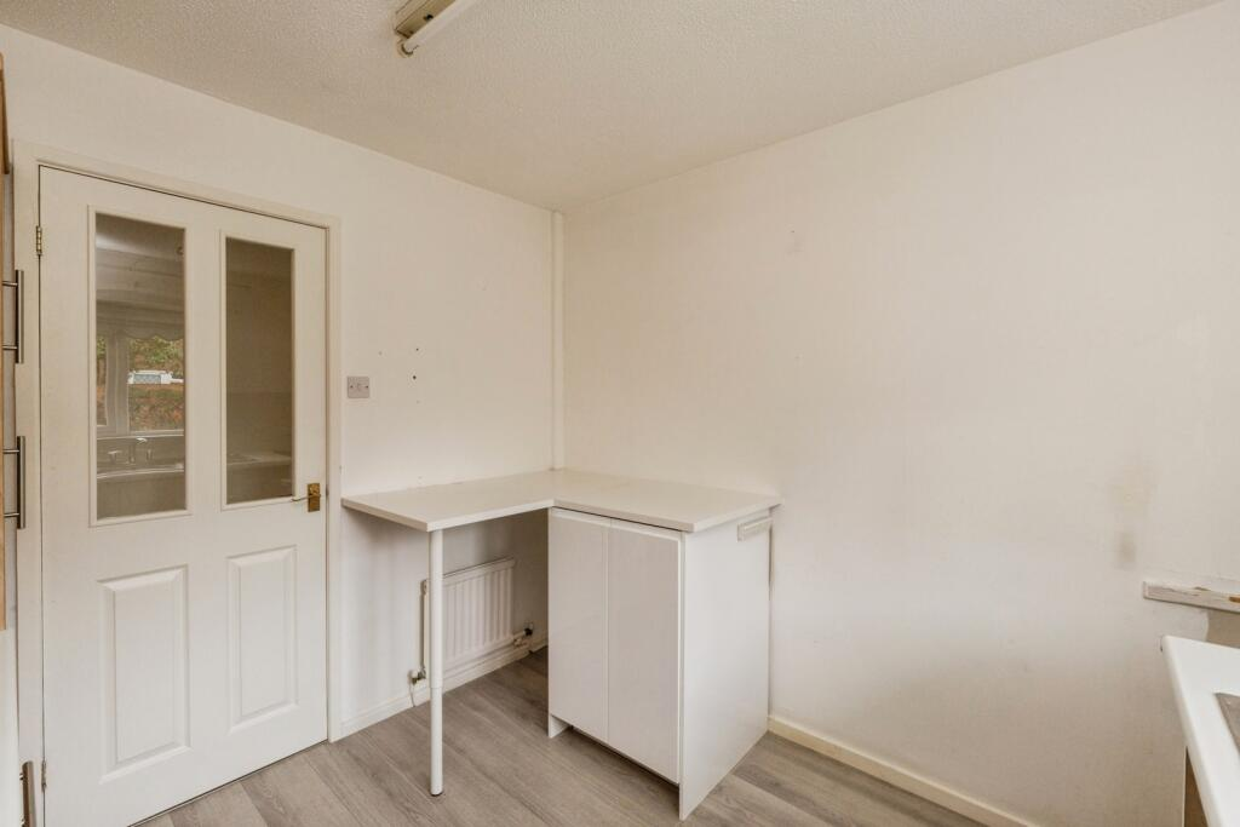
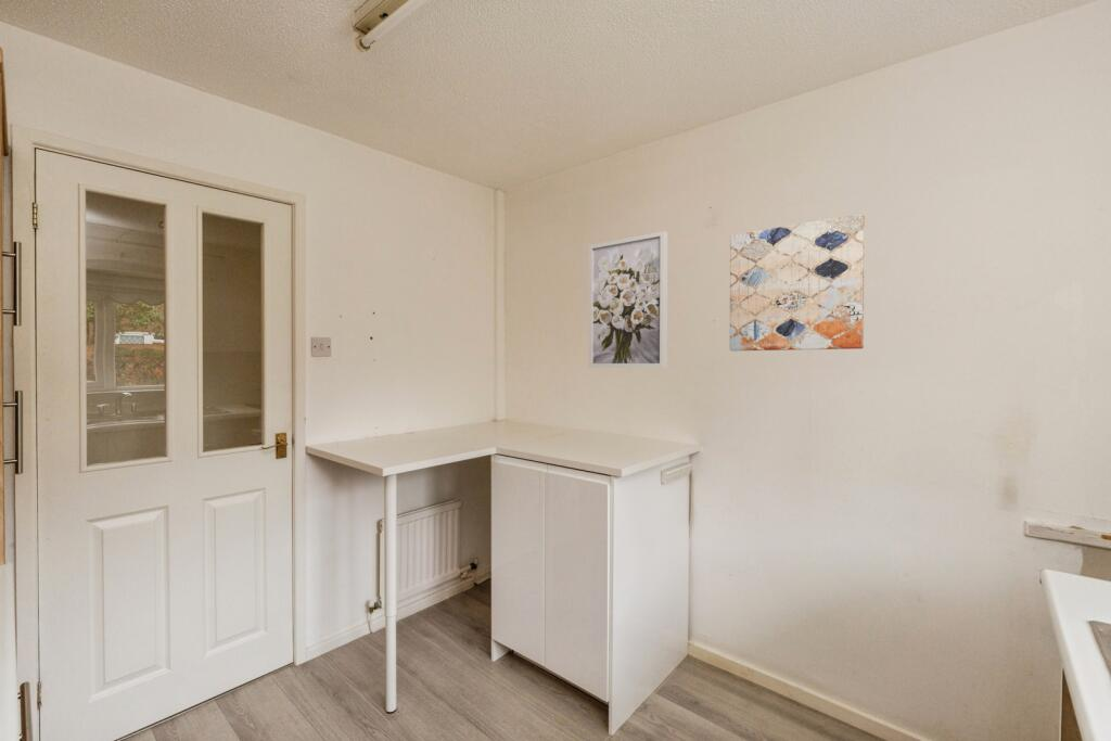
+ wall art [729,213,866,352]
+ wall art [588,230,668,369]
